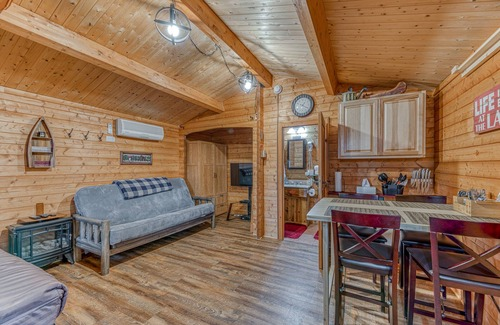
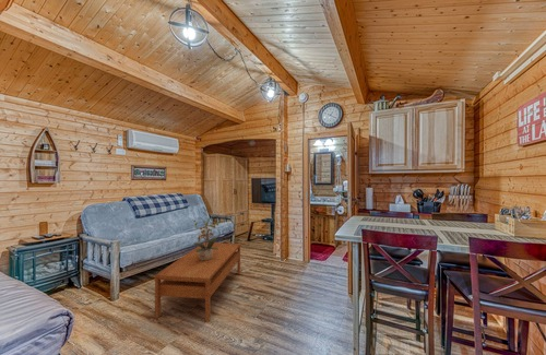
+ potted plant [191,217,222,260]
+ coffee table [154,241,241,323]
